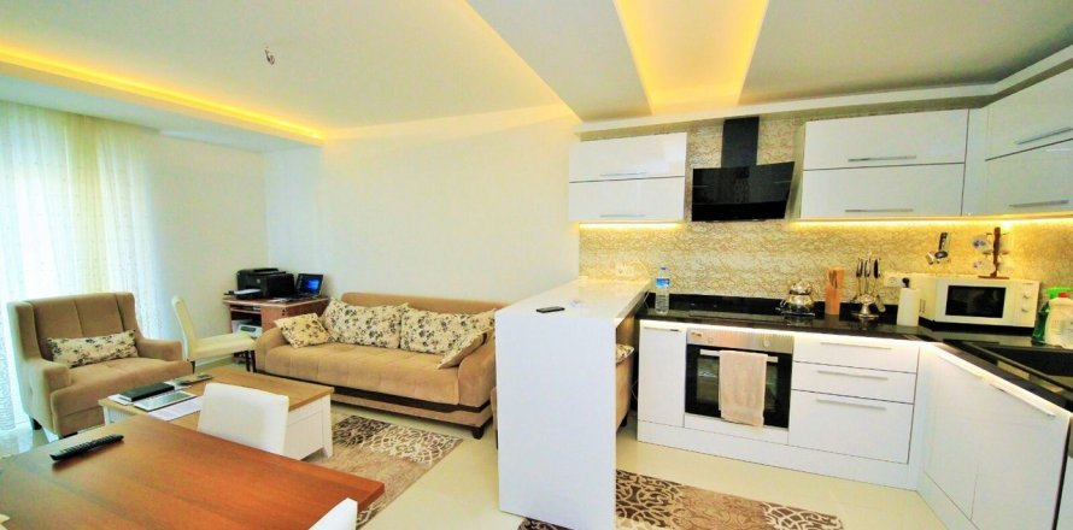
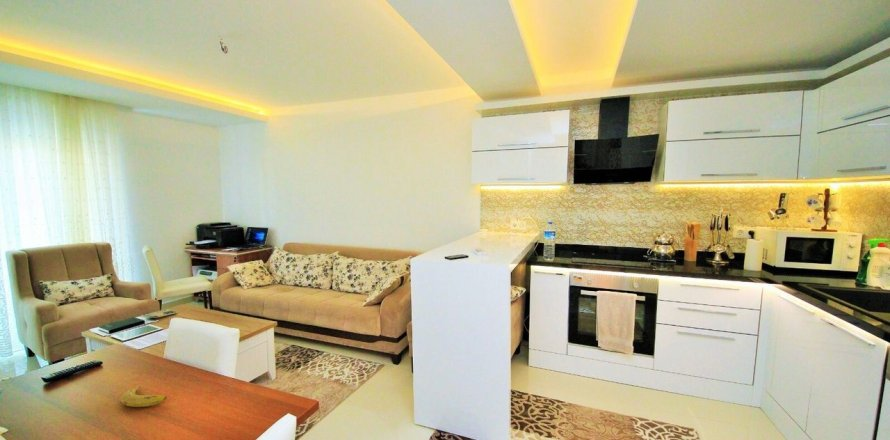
+ fruit [120,385,168,408]
